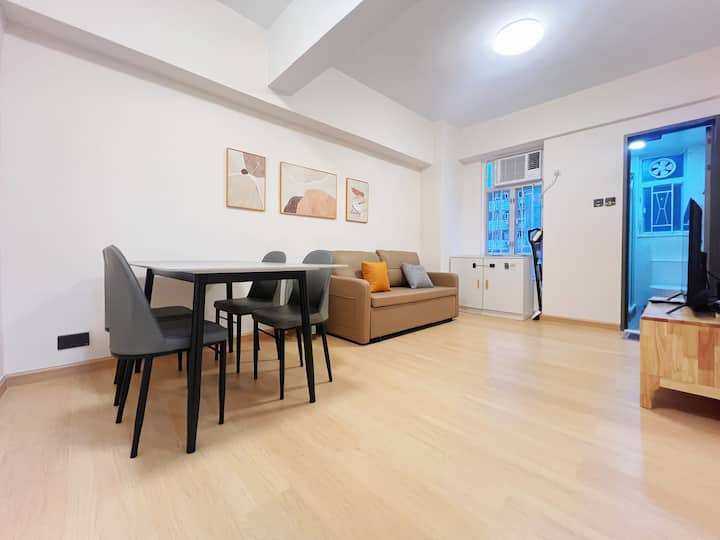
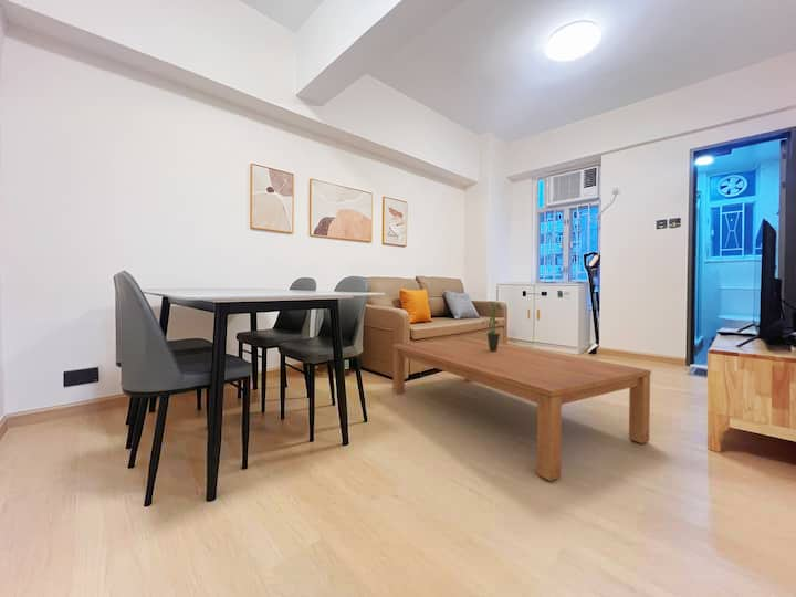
+ coffee table [391,337,652,482]
+ potted plant [480,300,505,352]
